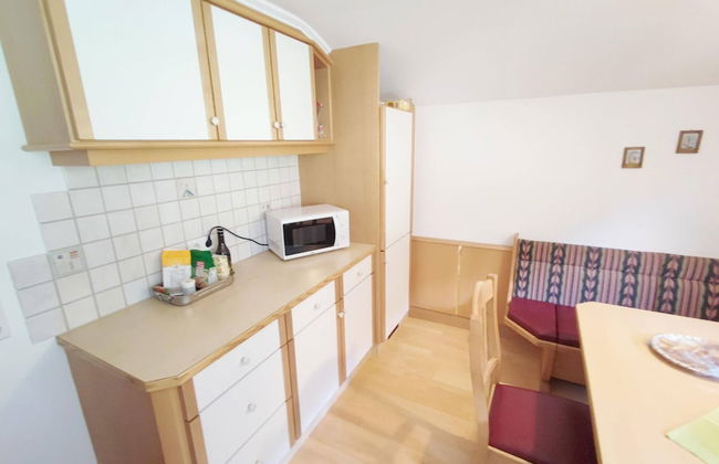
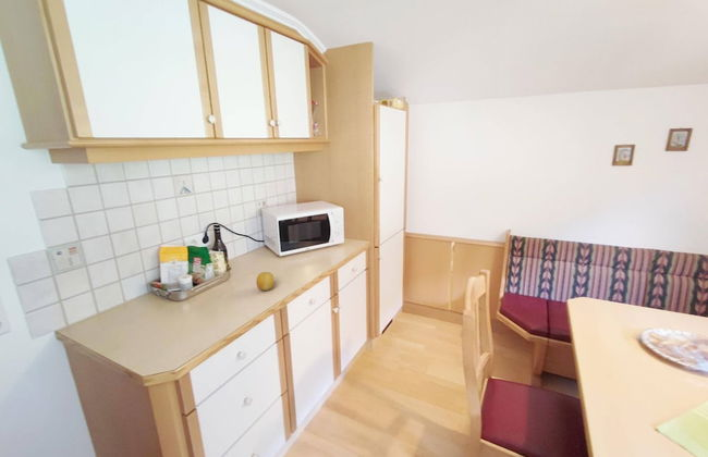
+ fruit [255,271,276,292]
